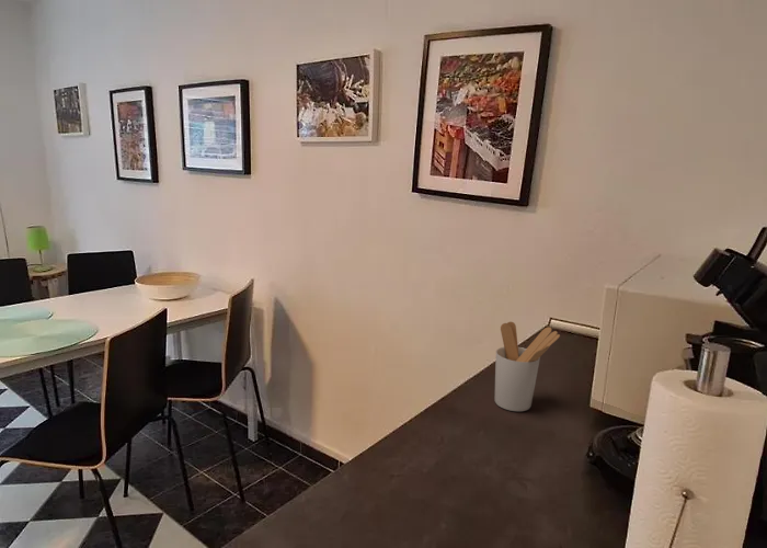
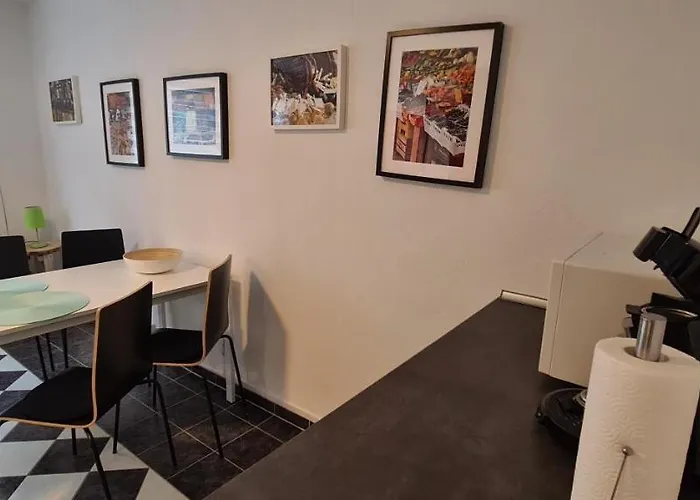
- utensil holder [493,321,561,412]
